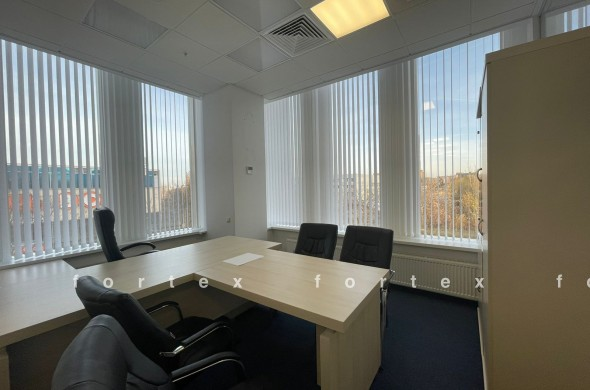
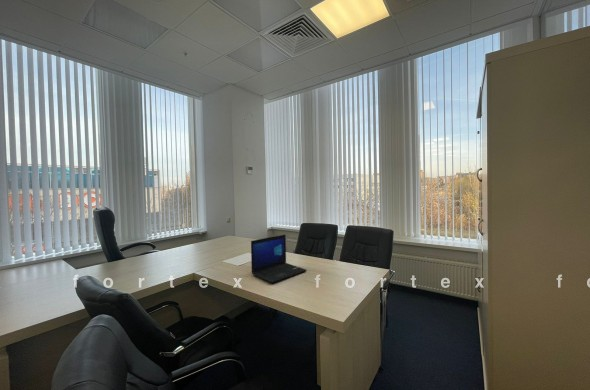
+ laptop [250,234,308,284]
